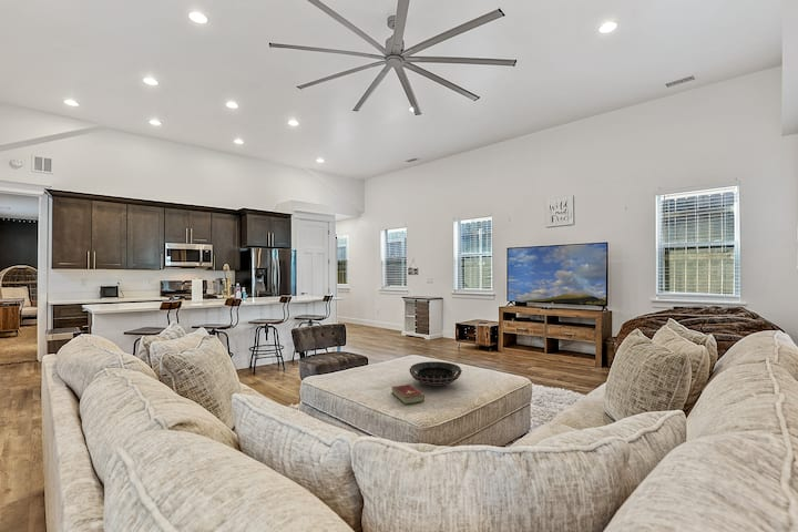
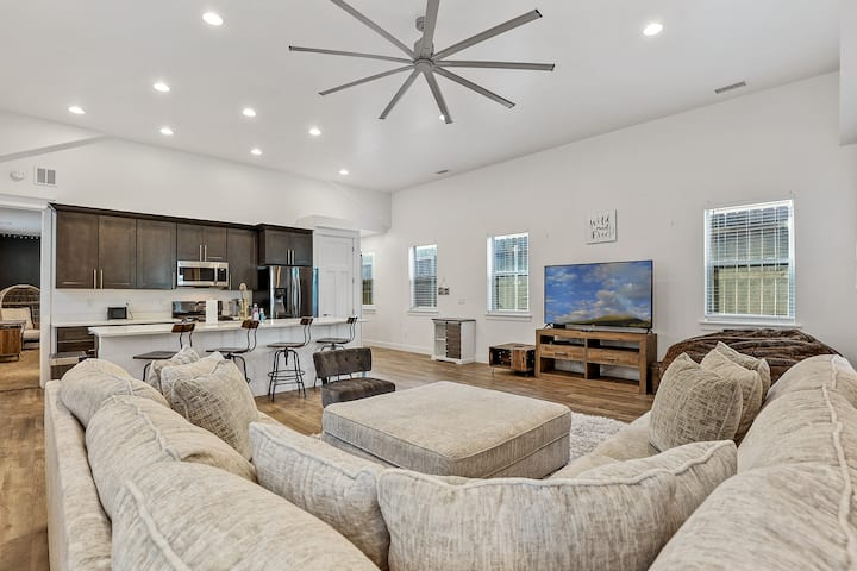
- hardcover book [390,383,426,406]
- decorative bowl [408,360,463,387]
